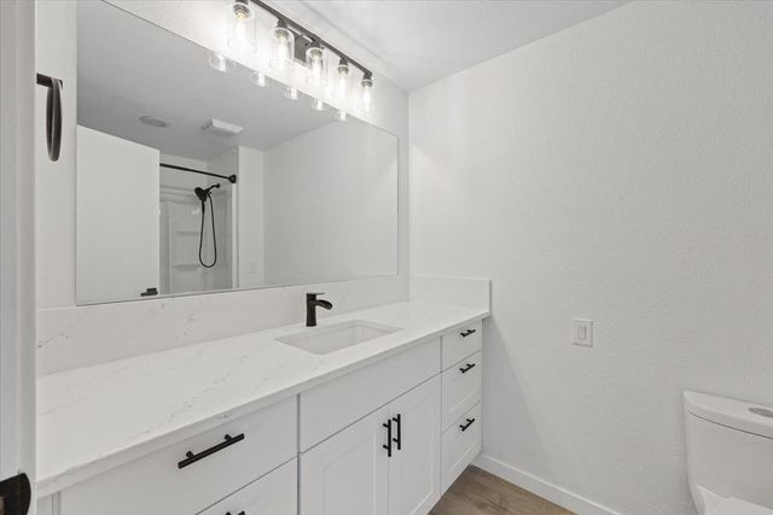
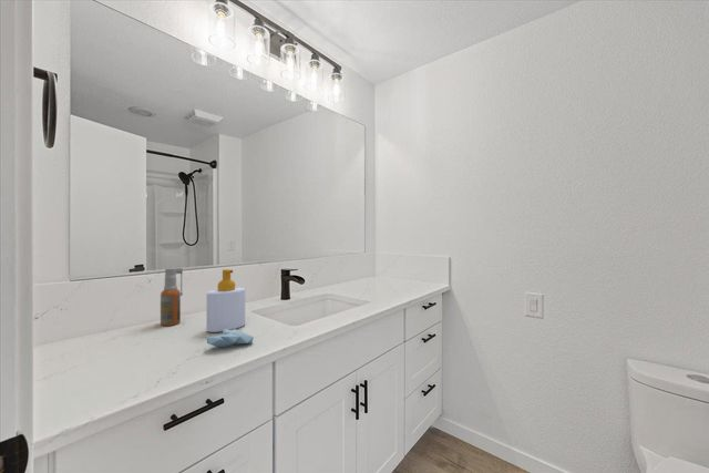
+ soap dish [206,329,255,349]
+ spray bottle [160,267,184,327]
+ soap bottle [206,268,246,333]
